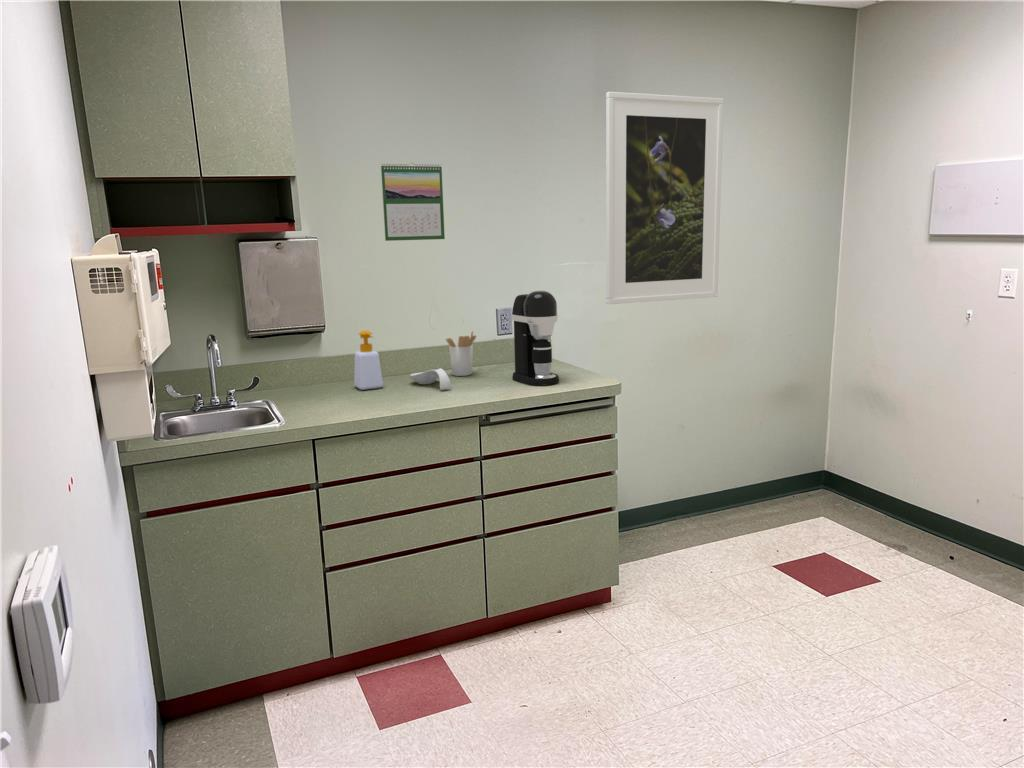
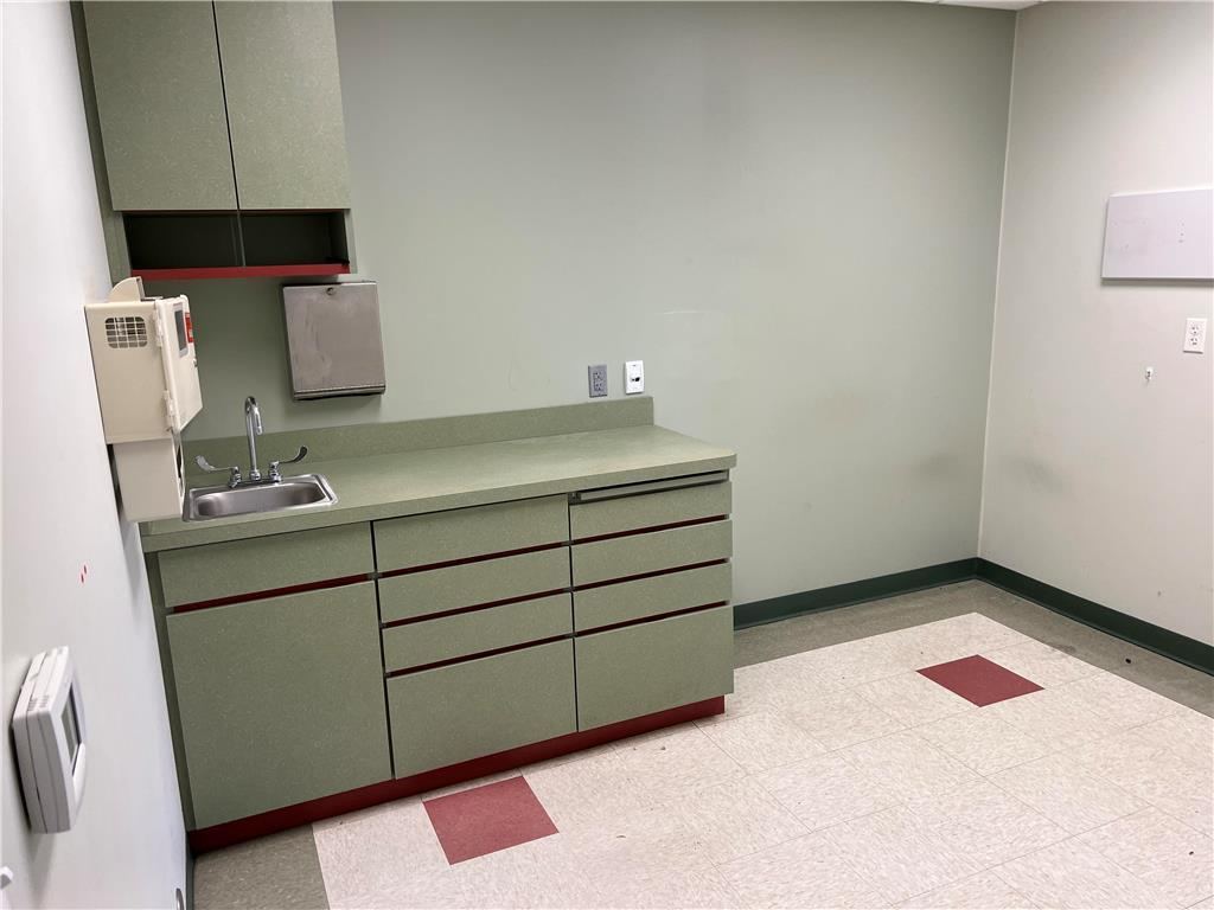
- spoon rest [409,367,452,391]
- coffee maker [511,290,560,386]
- soap bottle [353,329,384,391]
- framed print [605,91,724,305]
- calendar [380,162,446,242]
- utensil holder [445,329,477,377]
